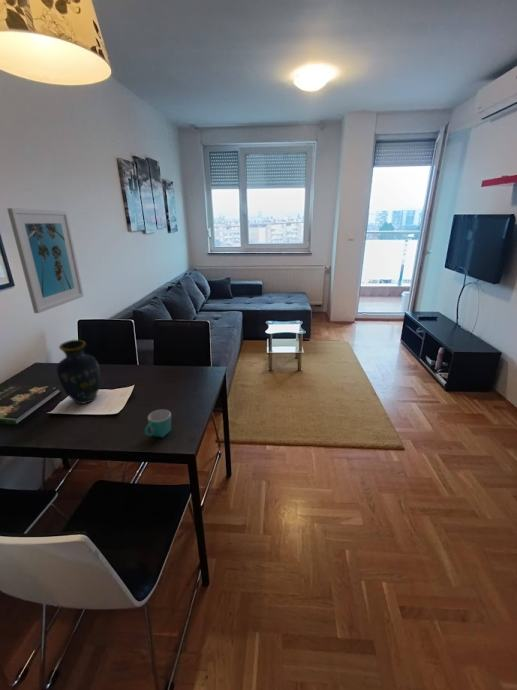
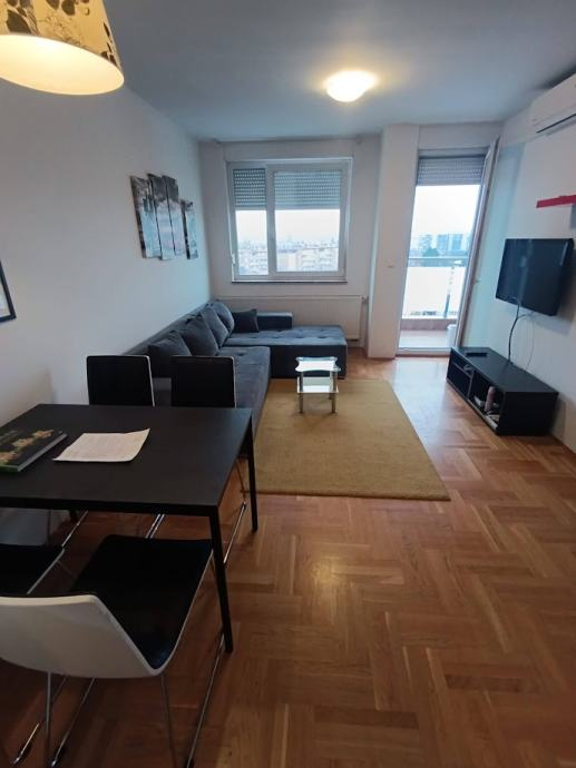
- mug [144,409,172,438]
- vase [56,339,101,405]
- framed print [6,207,85,314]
